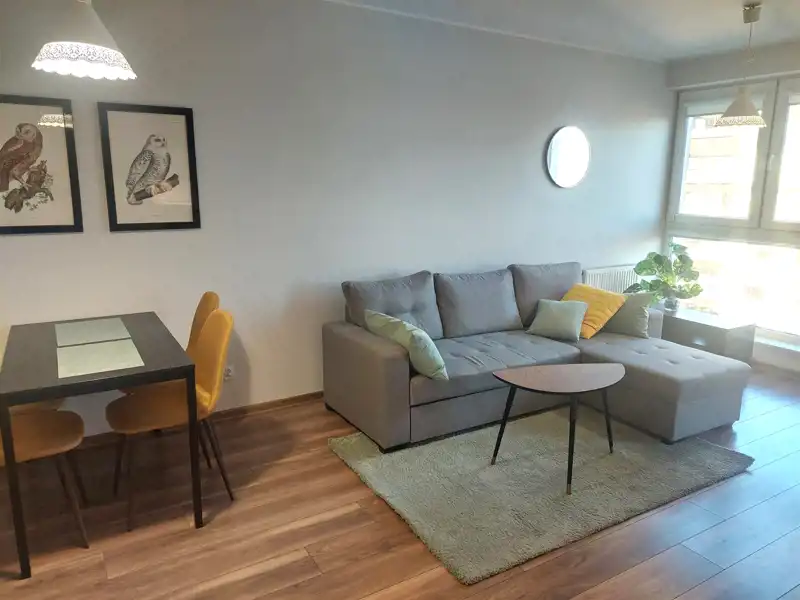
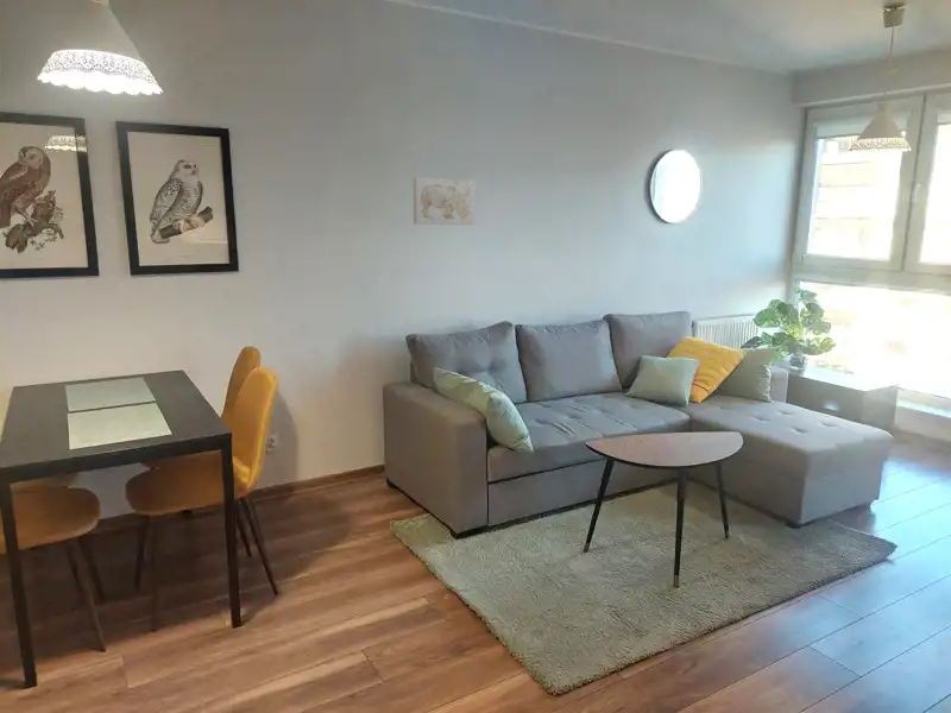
+ wall art [412,176,477,226]
